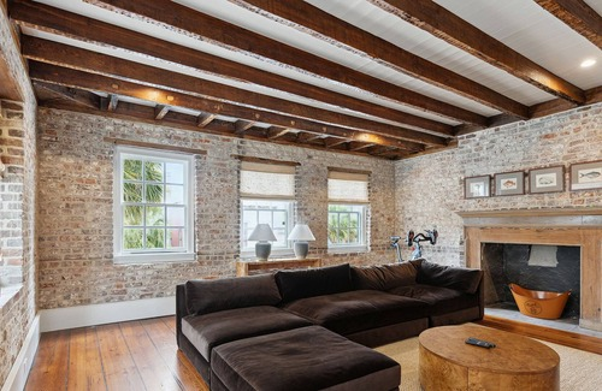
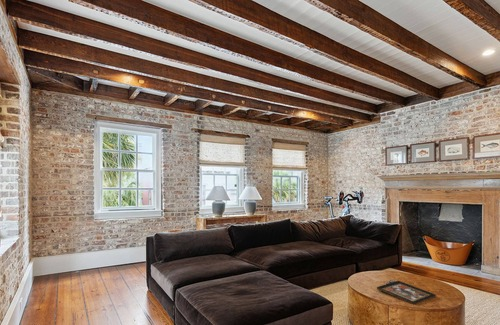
+ decorative tray [376,280,437,305]
